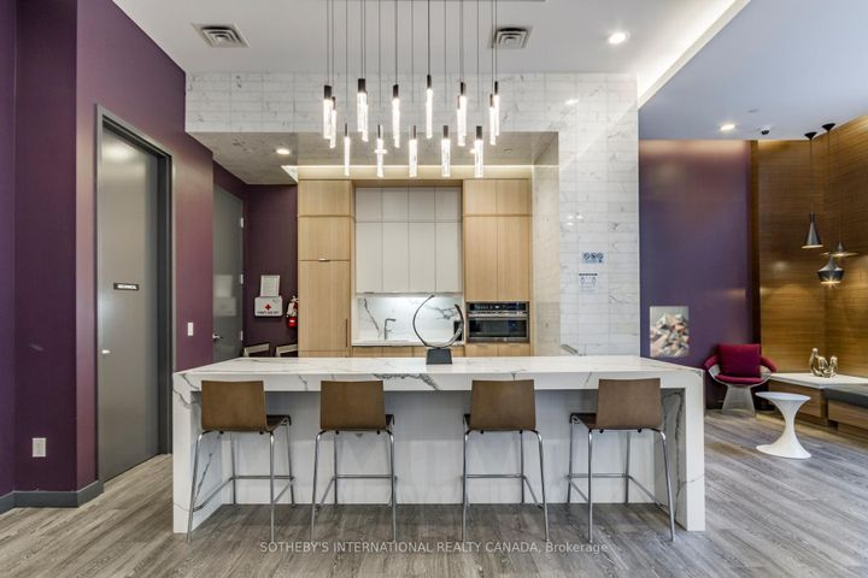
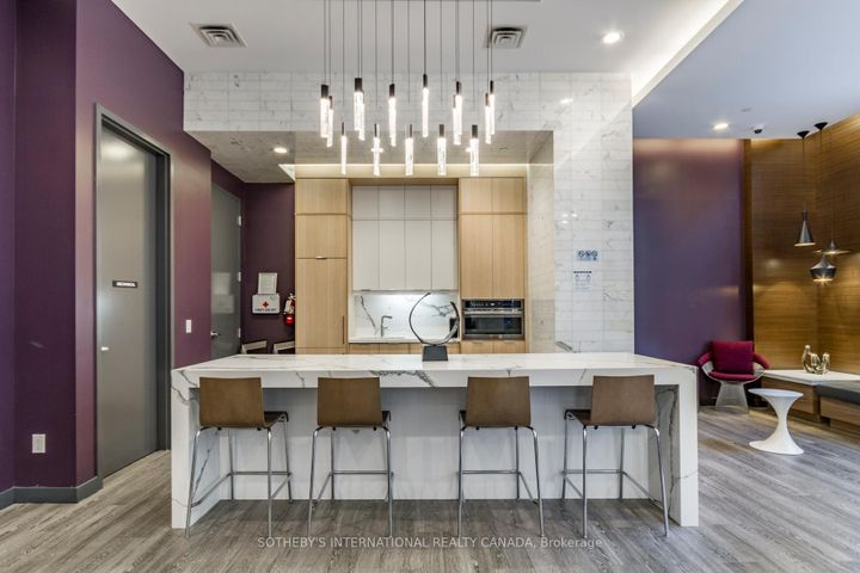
- wall art [649,305,690,359]
